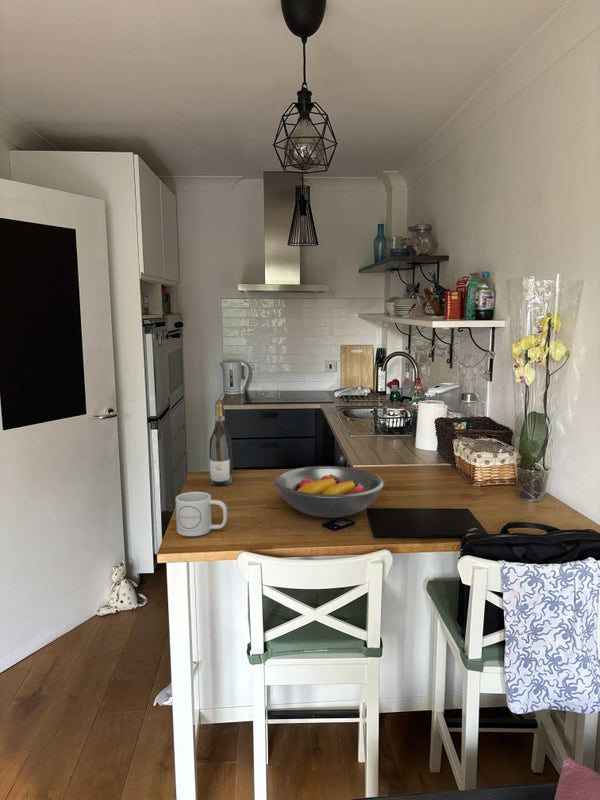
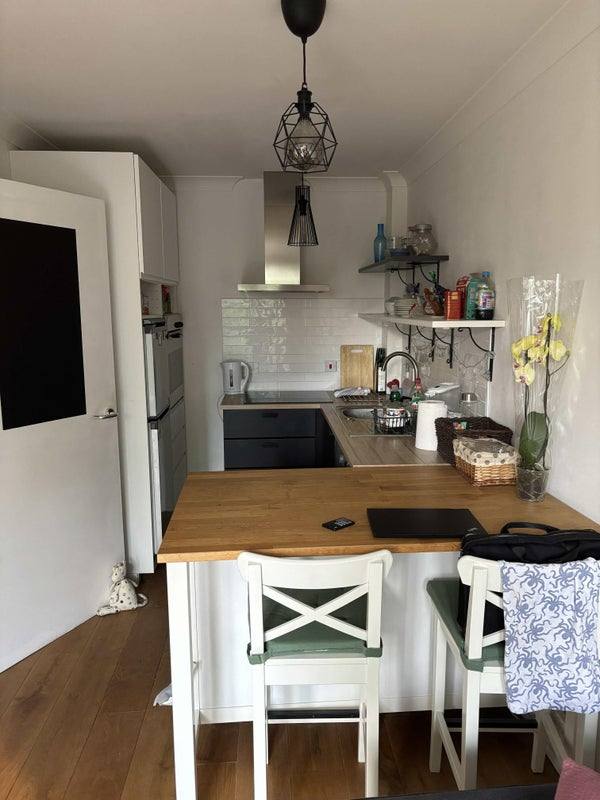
- mug [175,491,229,537]
- fruit bowl [273,465,385,519]
- wine bottle [209,399,234,487]
